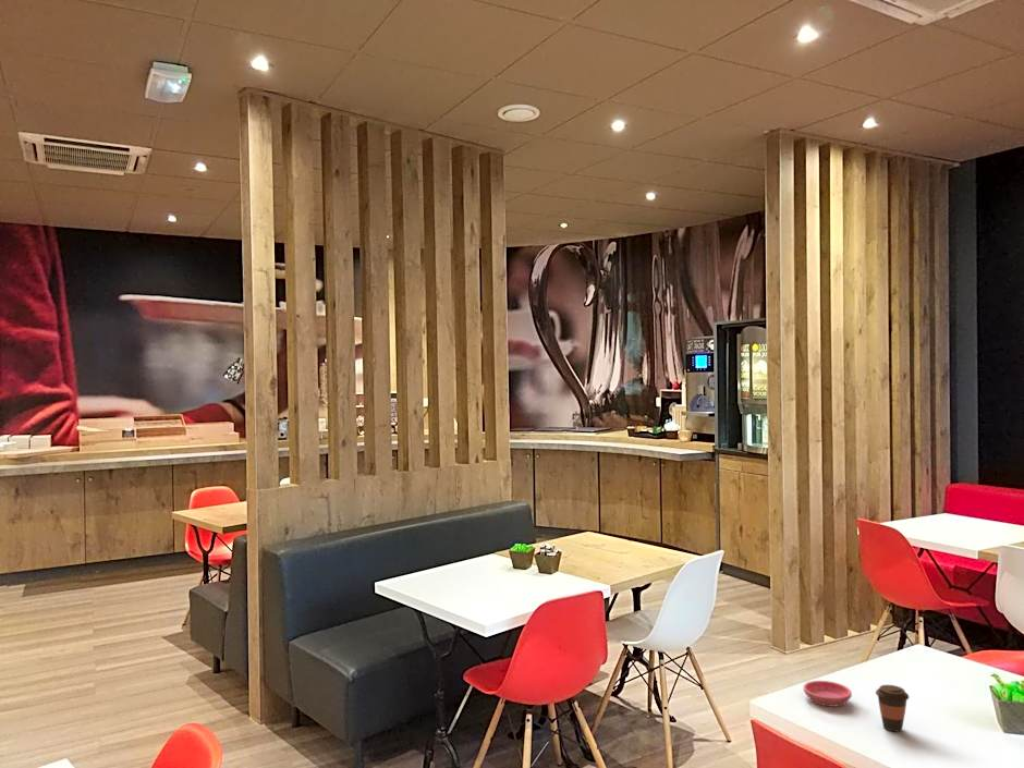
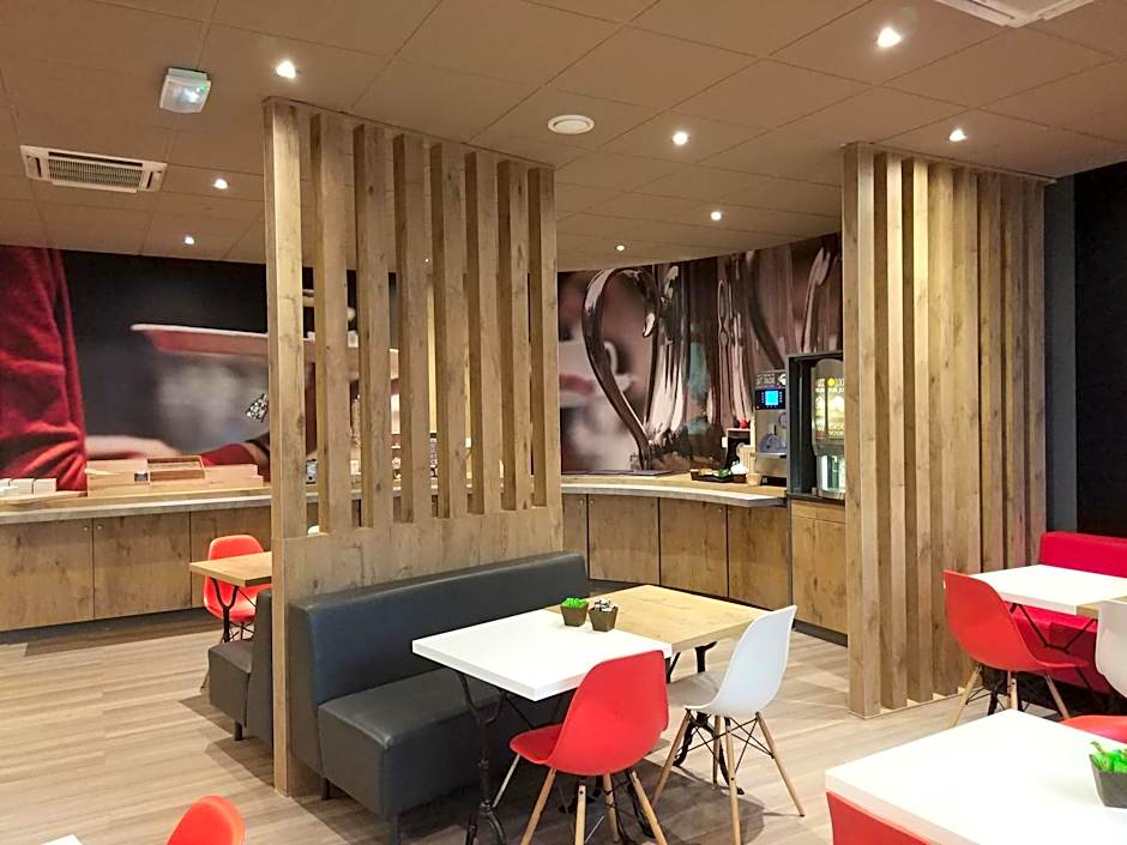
- saucer [803,680,853,708]
- coffee cup [875,684,910,733]
